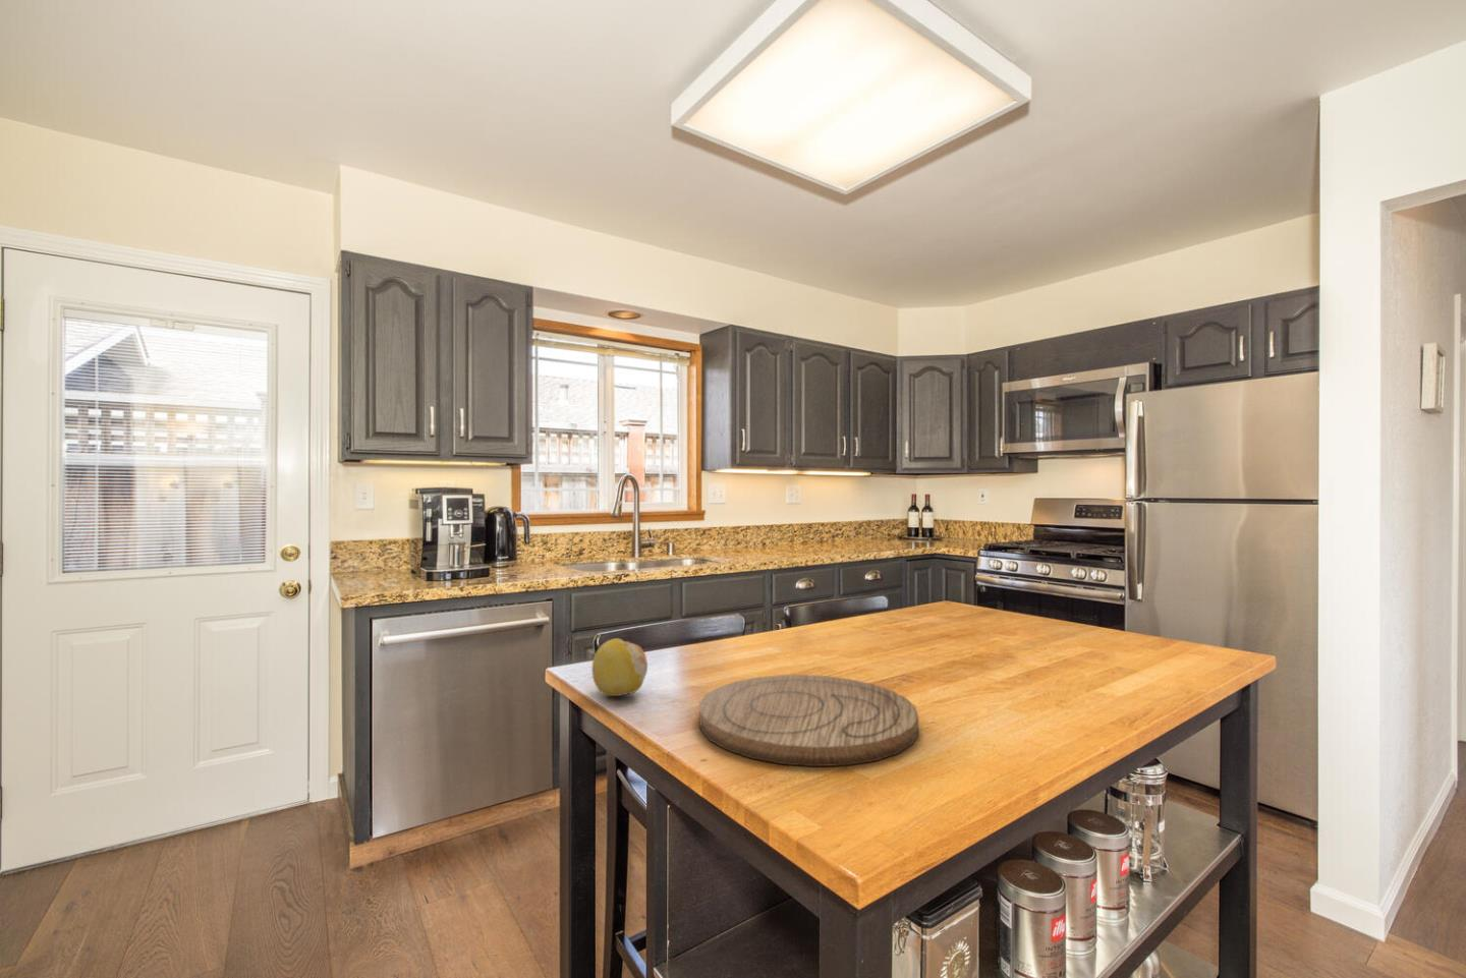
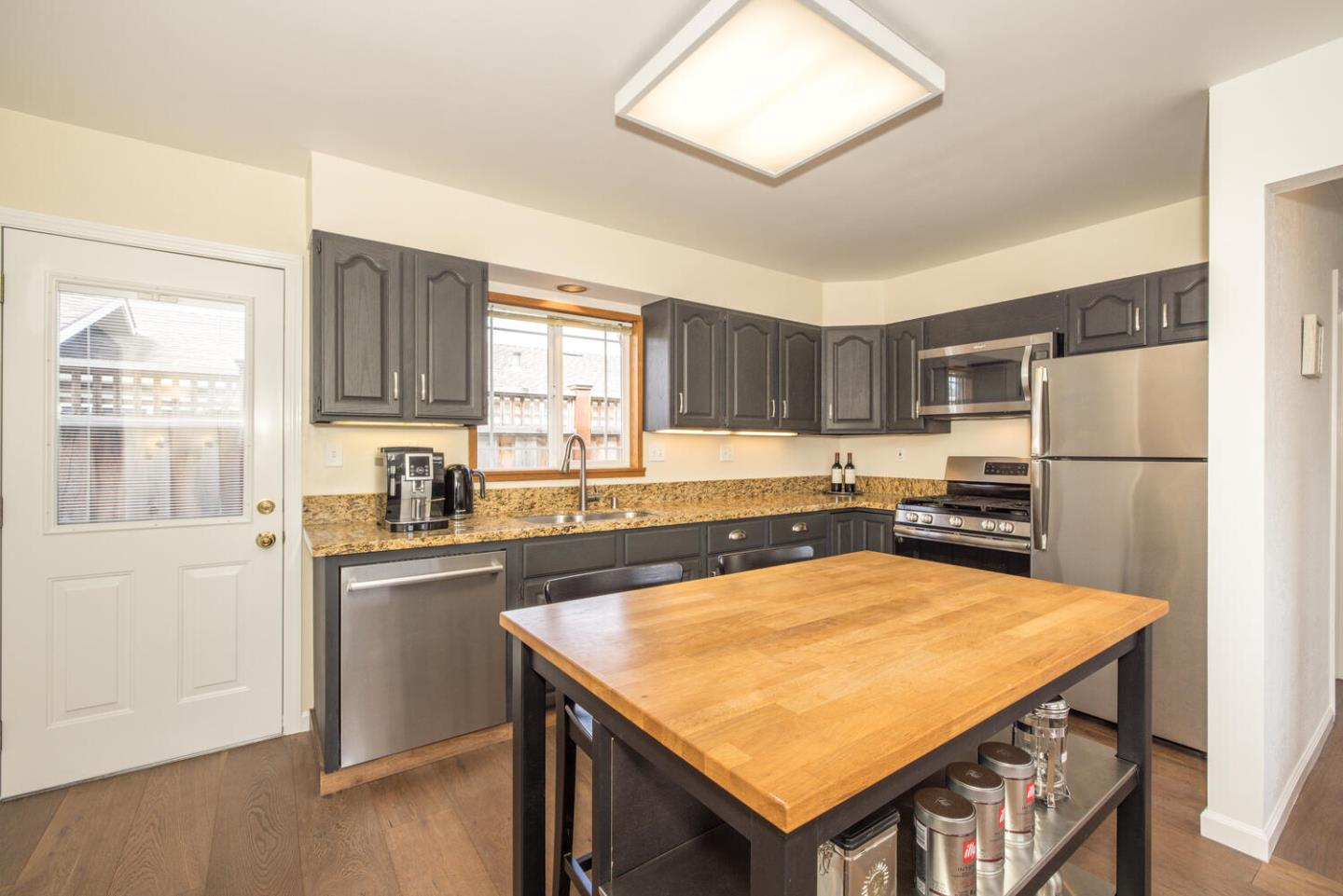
- cutting board [699,673,919,767]
- fruit [592,637,648,697]
